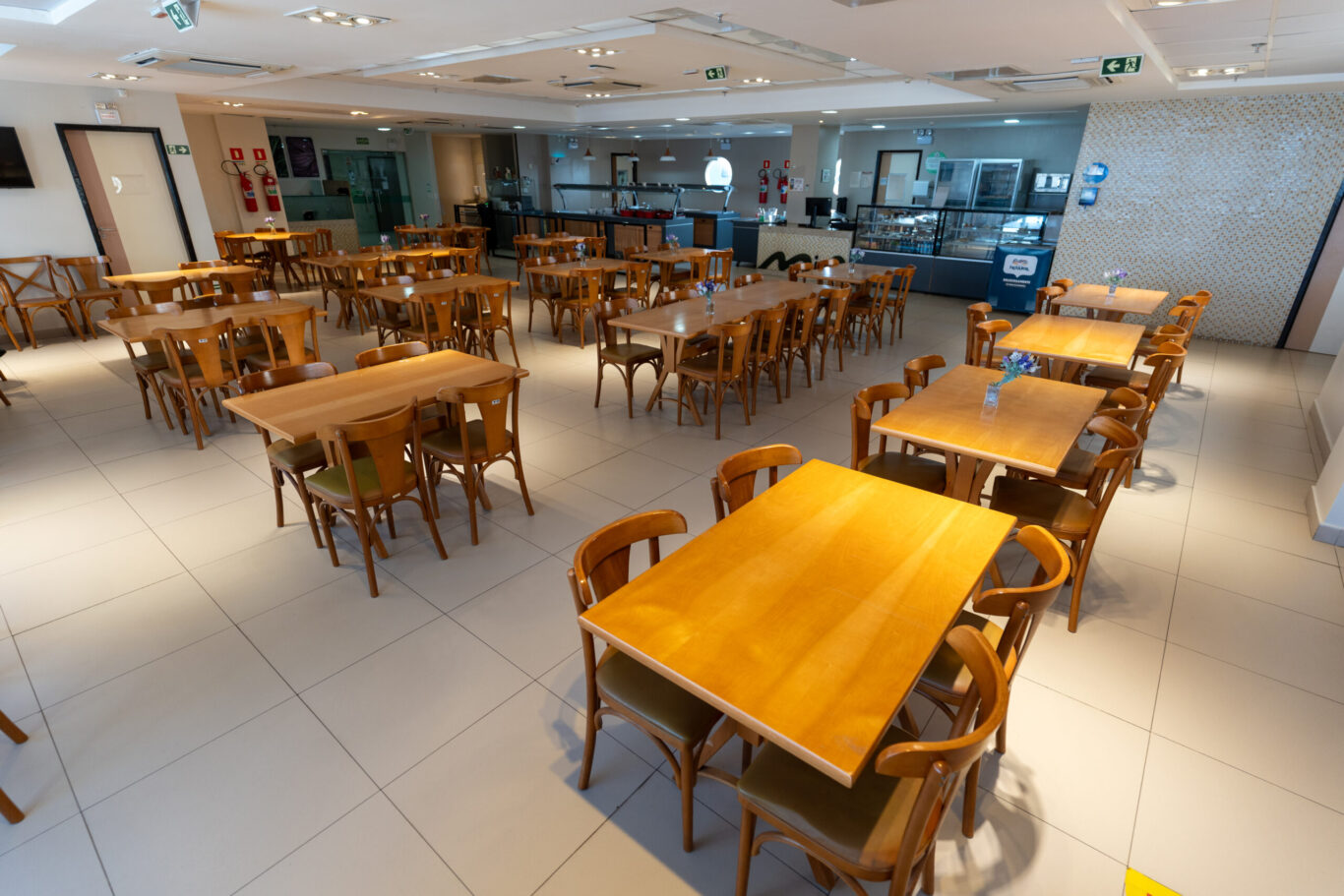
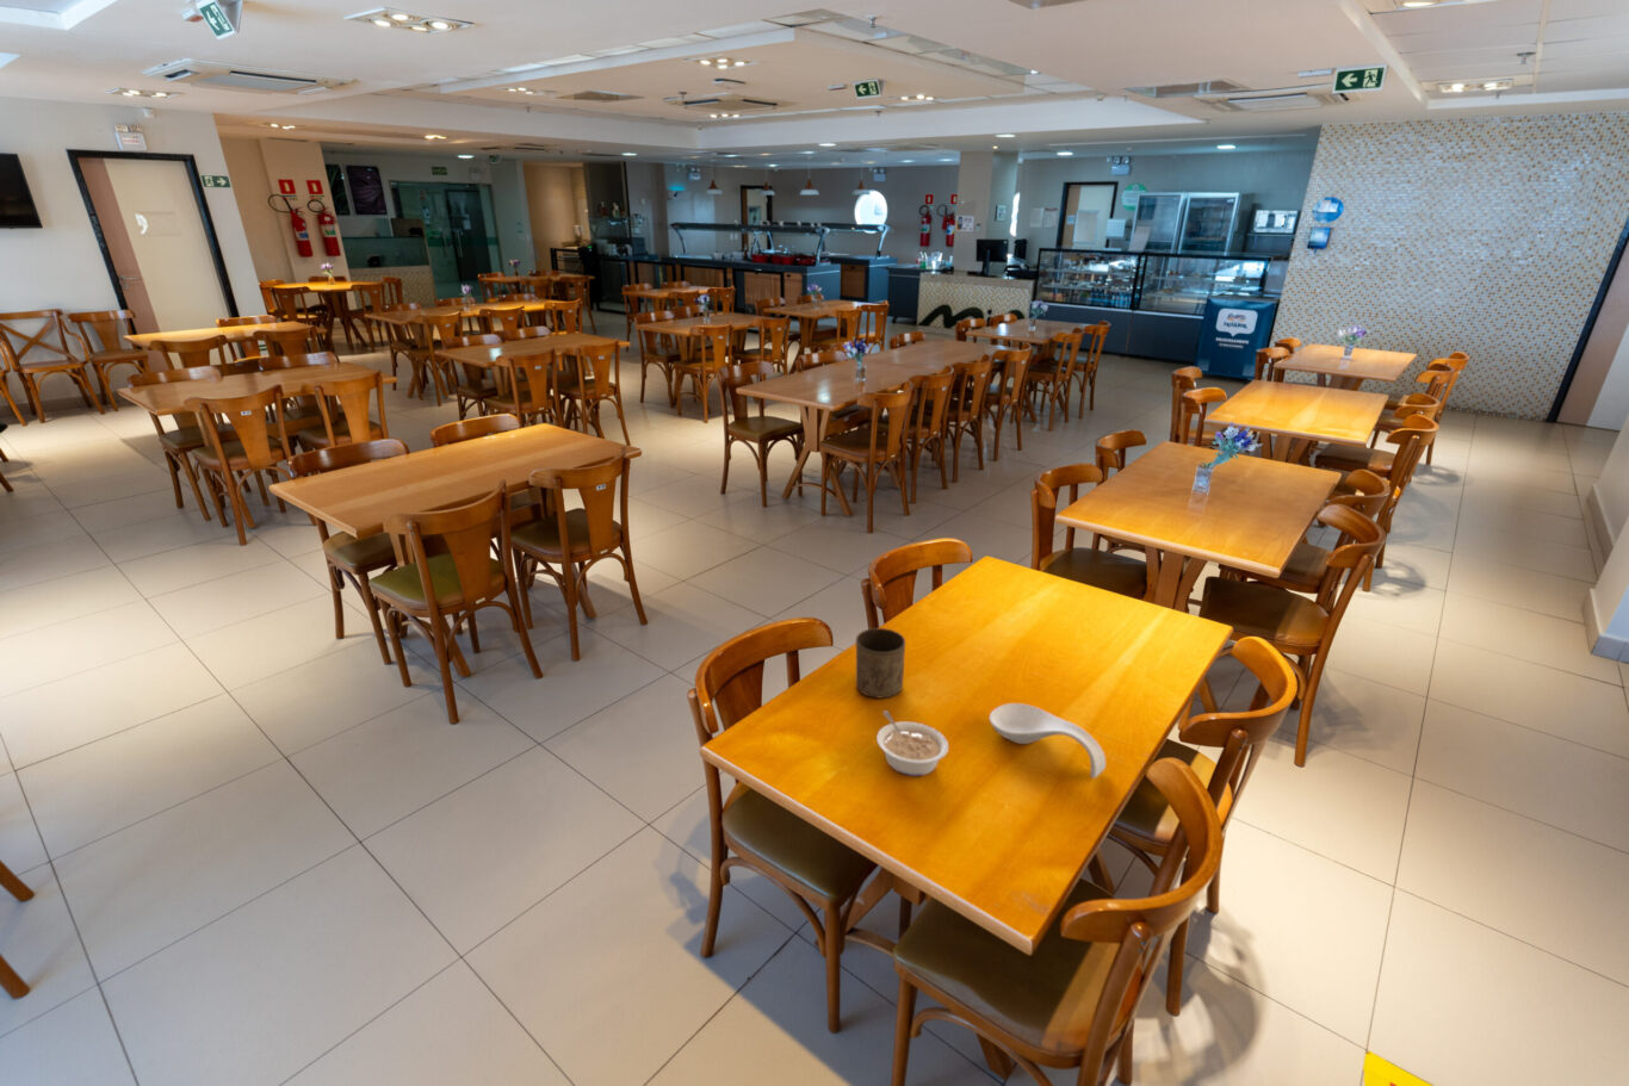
+ cup [854,627,907,698]
+ legume [875,709,949,777]
+ spoon rest [989,702,1107,779]
